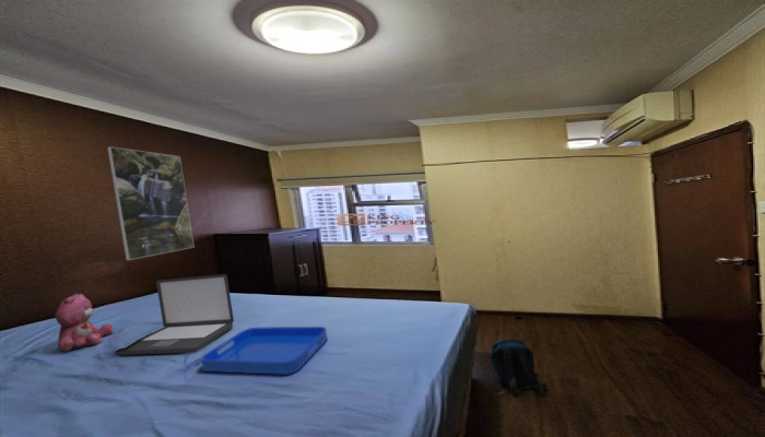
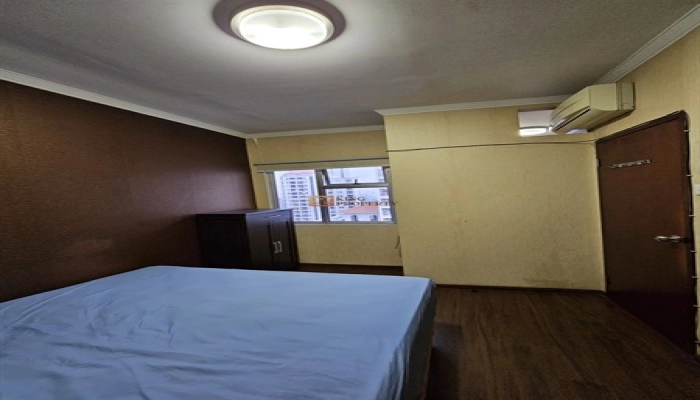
- backpack [490,339,550,397]
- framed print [106,145,196,261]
- laptop [115,273,235,356]
- teddy bear [55,293,114,353]
- serving tray [200,326,329,376]
